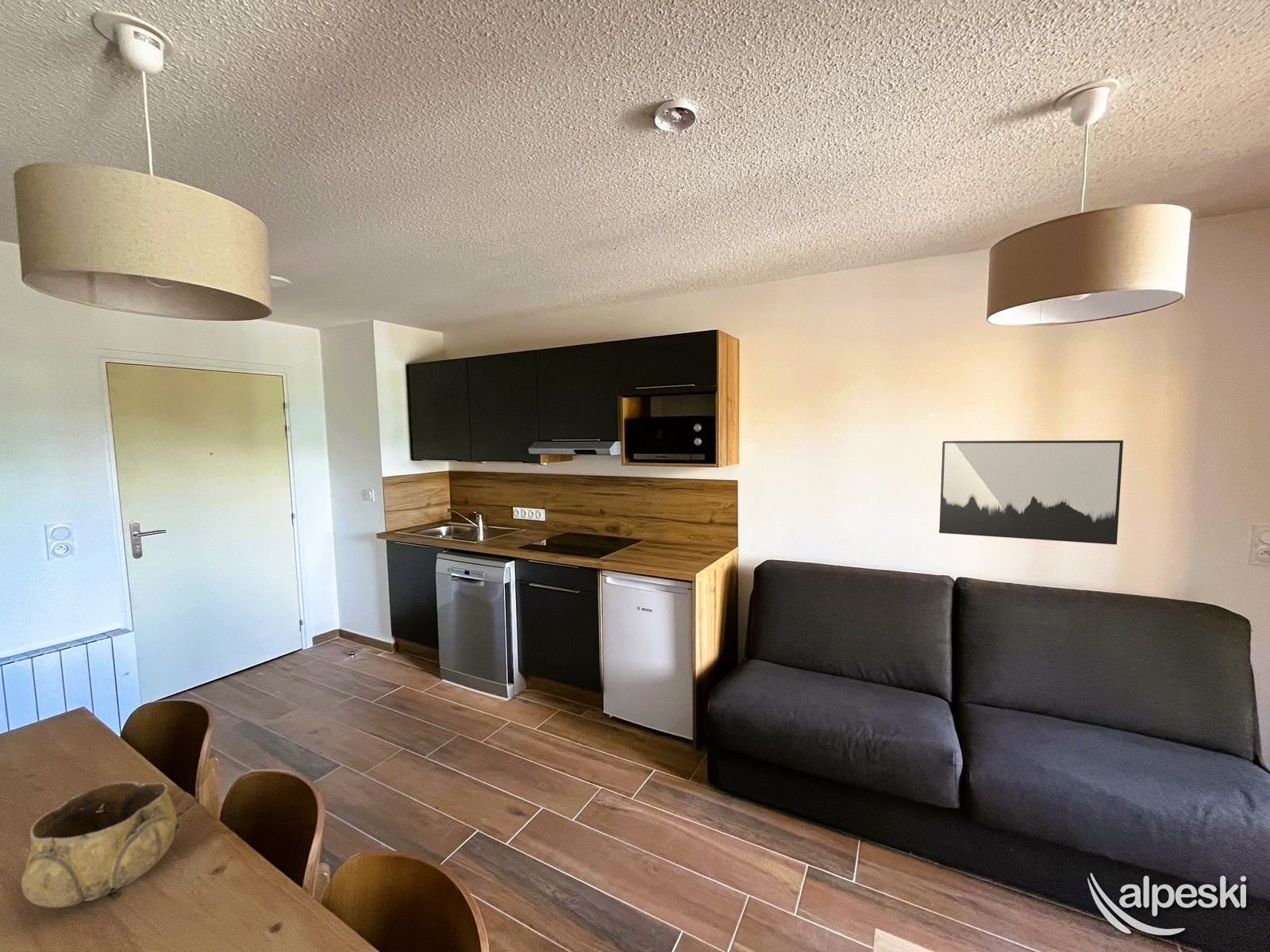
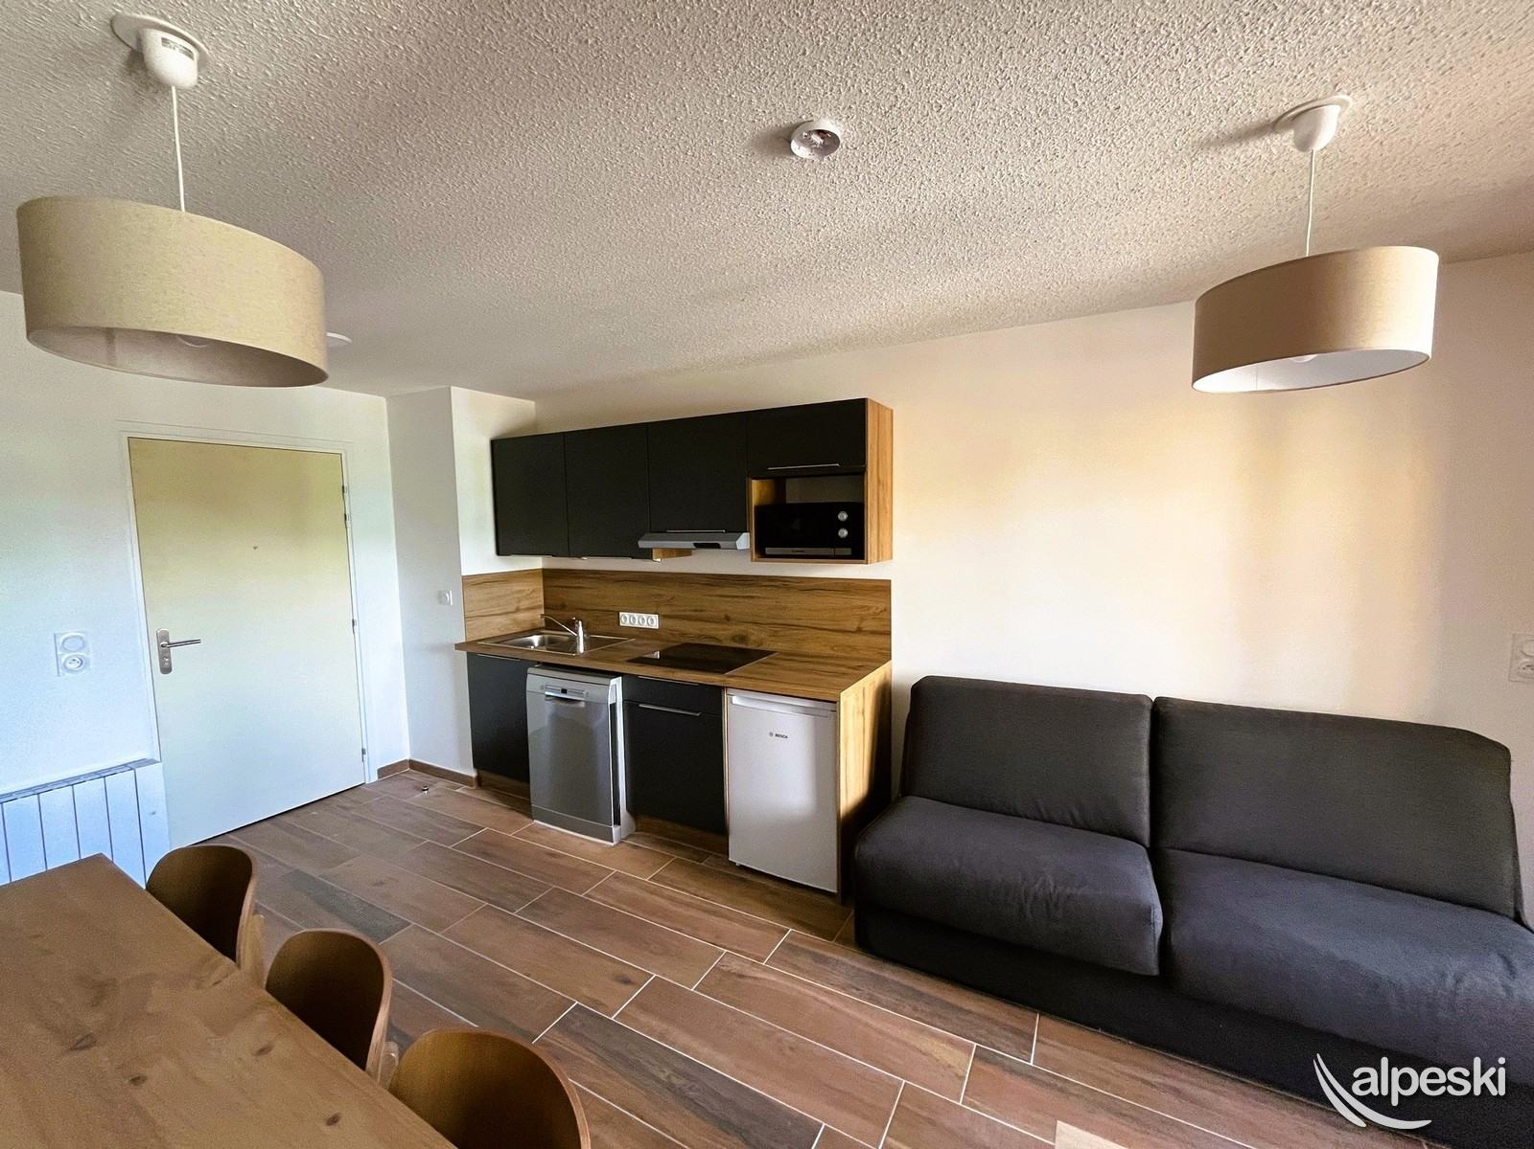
- decorative bowl [21,781,181,908]
- wall art [938,440,1124,546]
